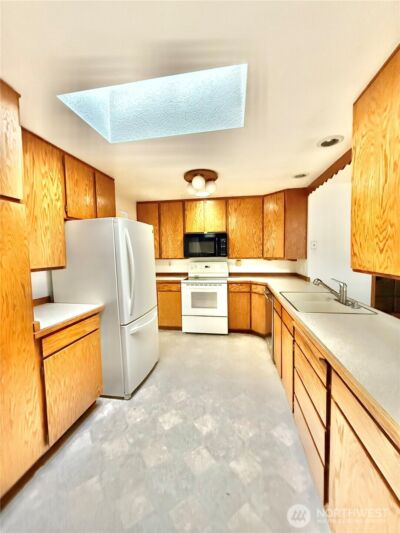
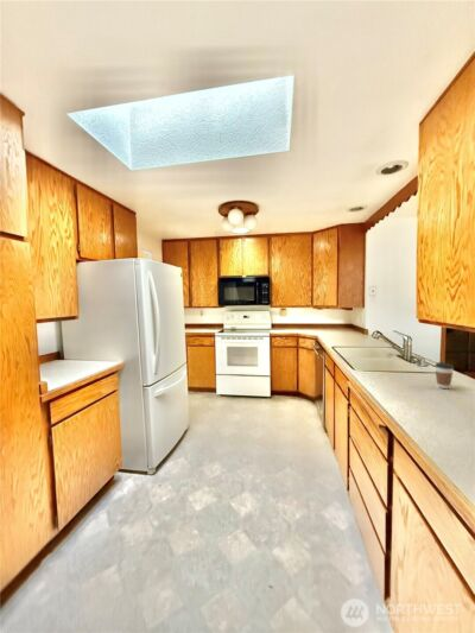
+ coffee cup [433,361,455,390]
